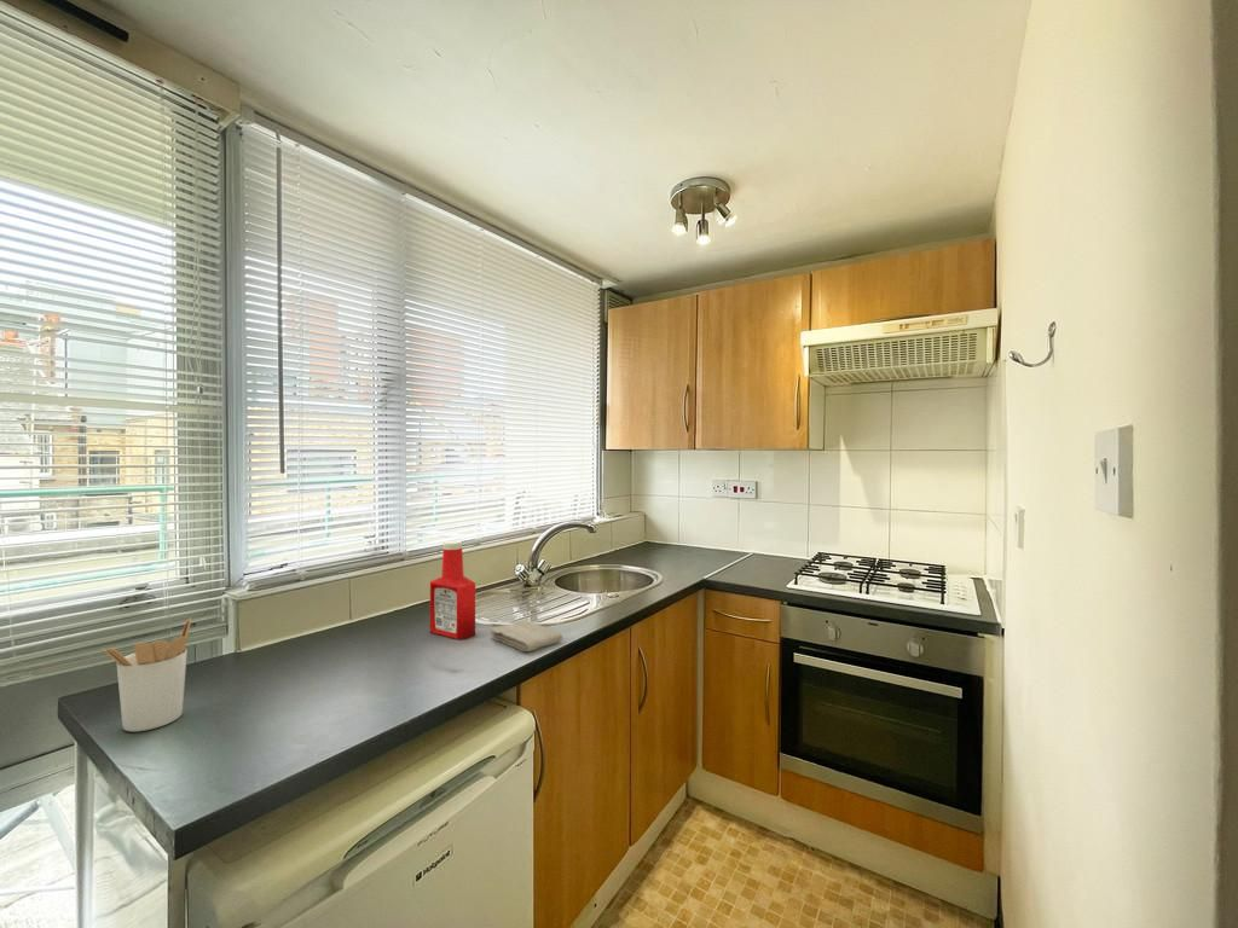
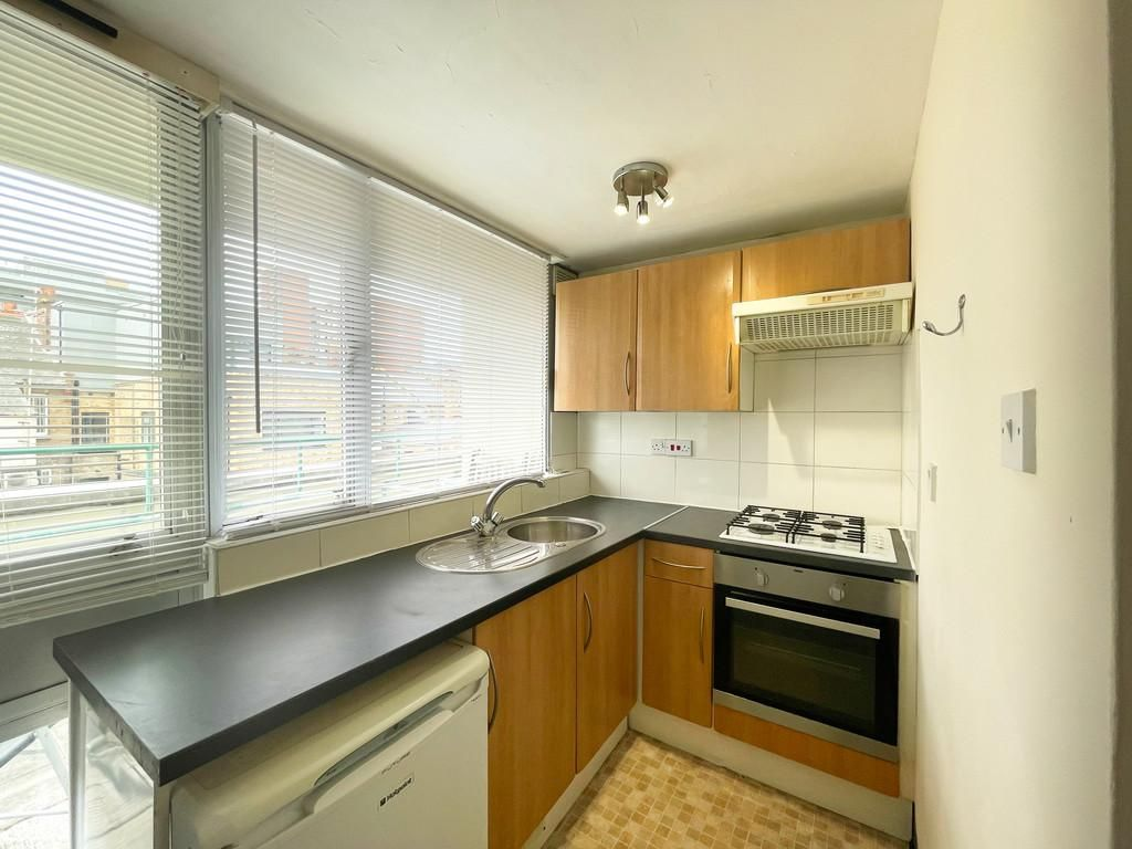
- soap bottle [429,540,476,640]
- utensil holder [102,616,192,732]
- washcloth [490,619,563,652]
